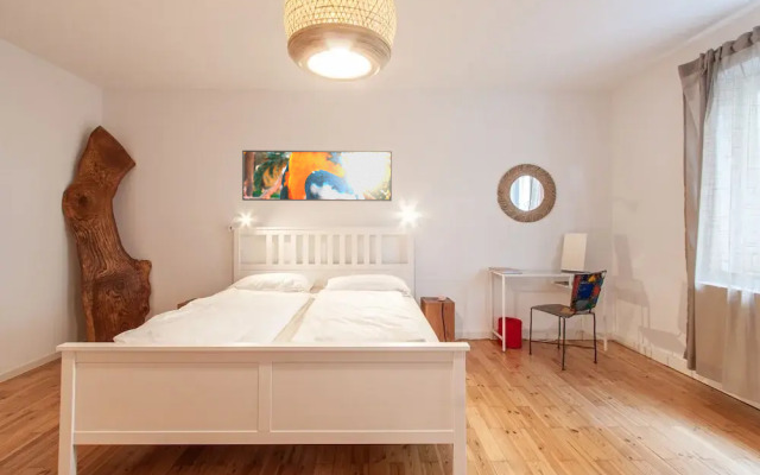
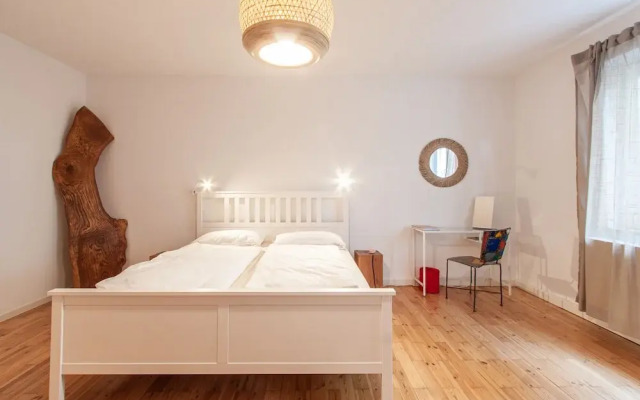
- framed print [241,150,393,202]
